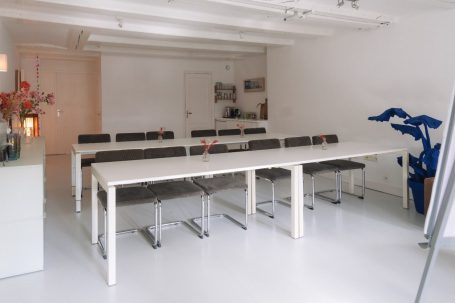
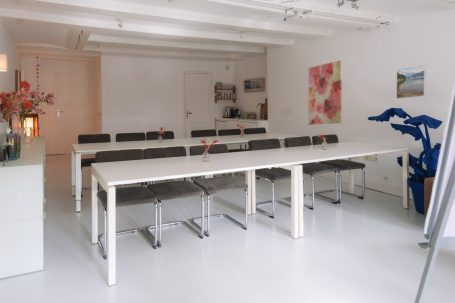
+ wall art [307,59,343,126]
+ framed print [395,63,427,100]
